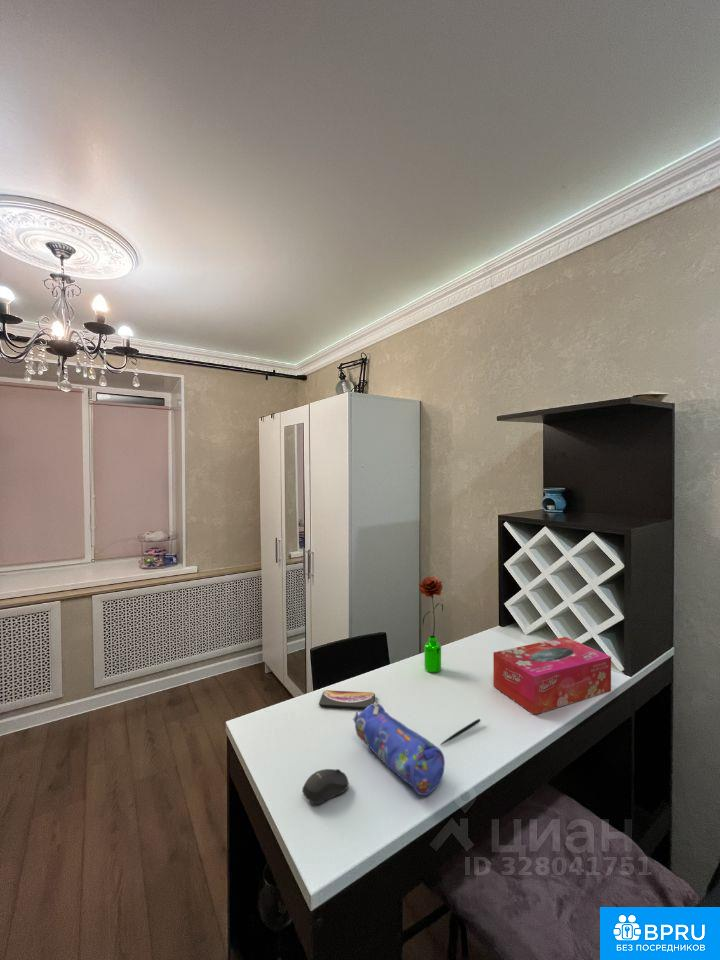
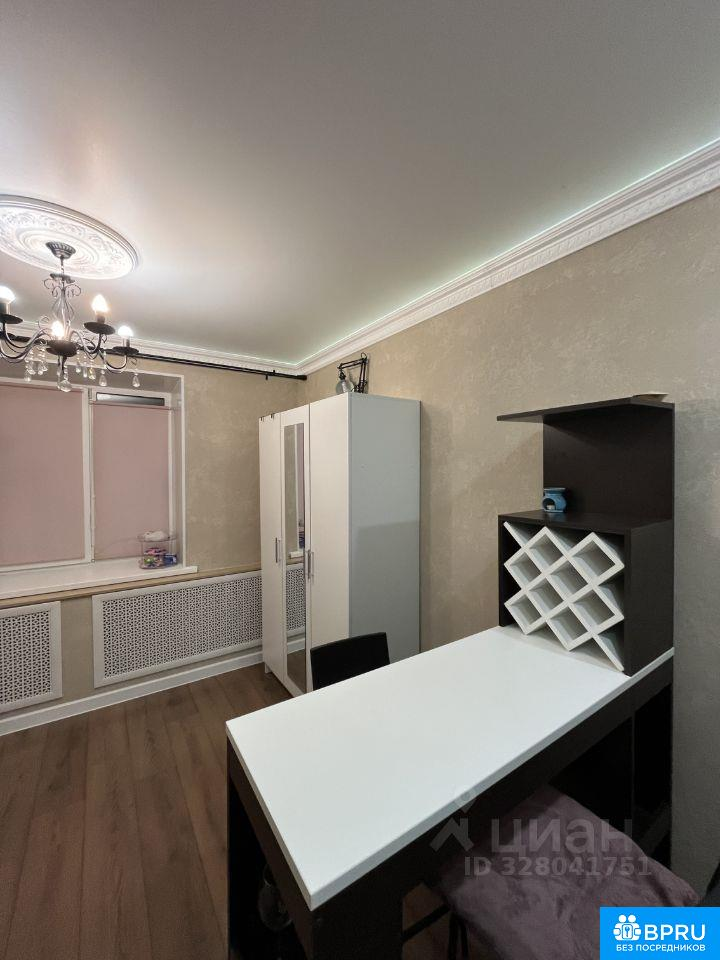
- pen [439,718,482,746]
- computer mouse [301,768,349,805]
- flower [418,576,444,674]
- smartphone [318,689,376,710]
- pencil case [352,702,446,796]
- tissue box [492,636,612,716]
